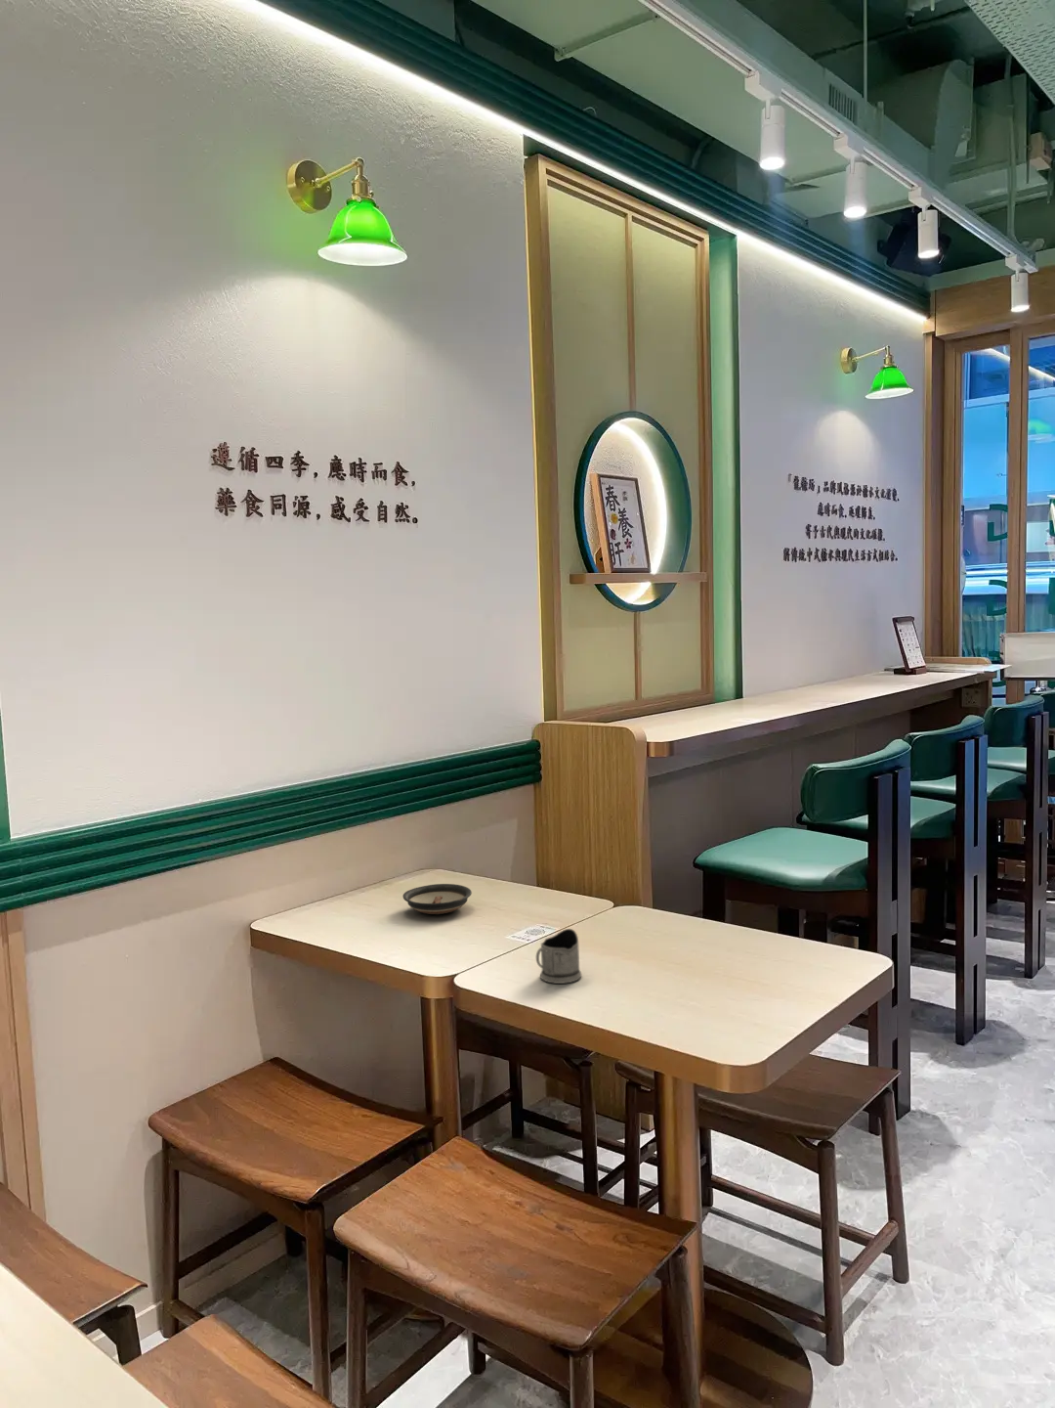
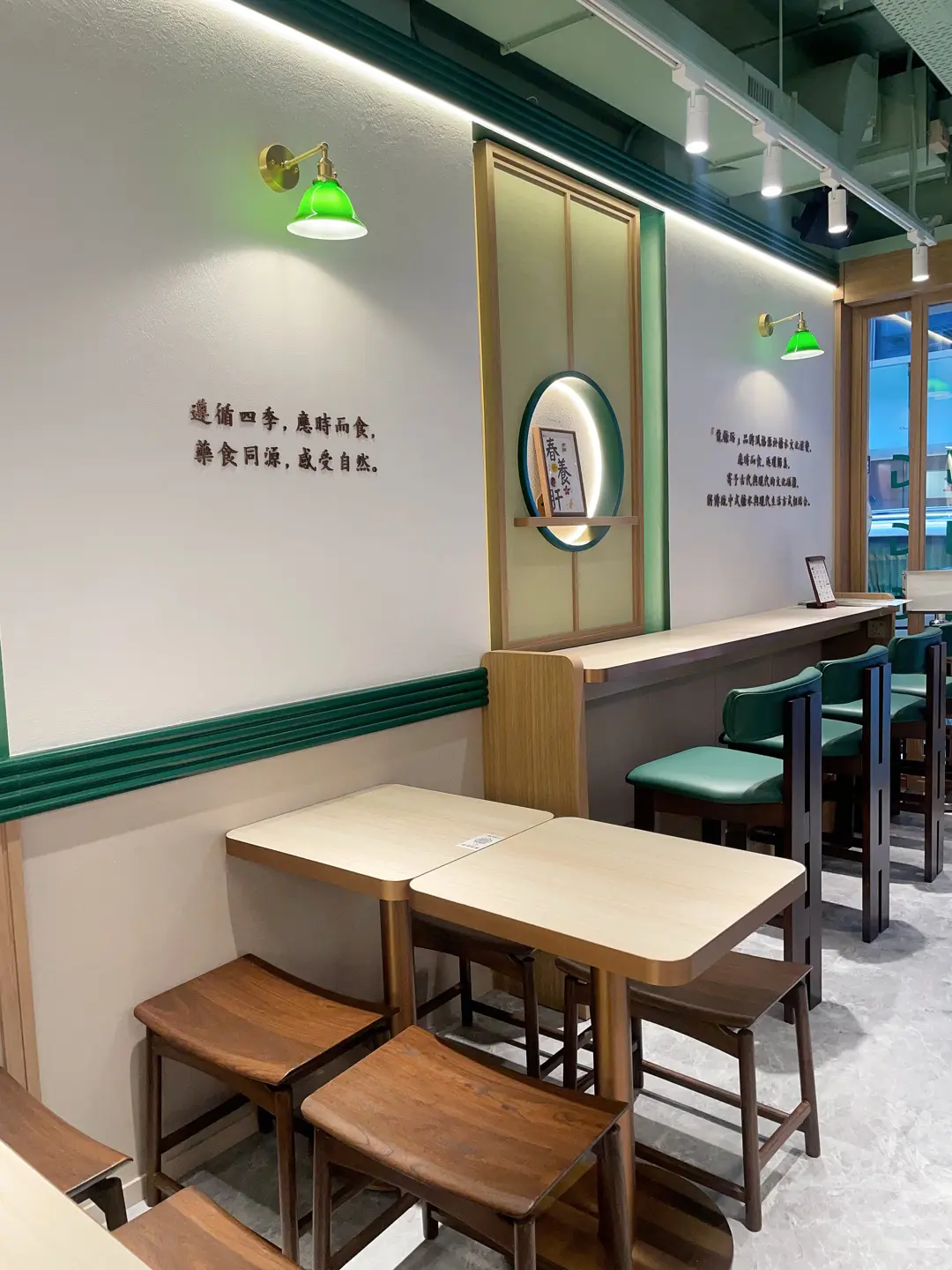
- saucer [402,882,473,916]
- tea glass holder [535,928,583,984]
